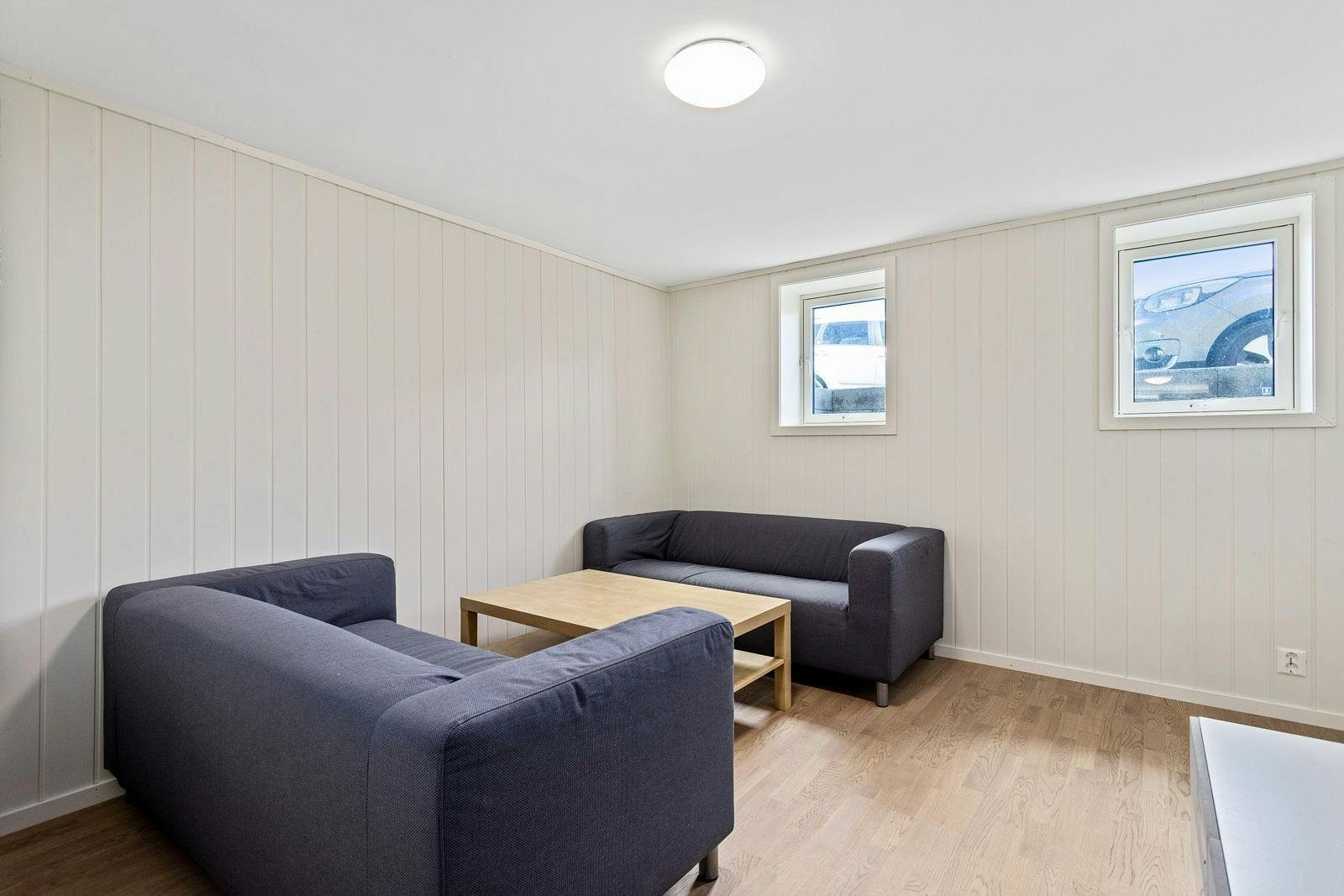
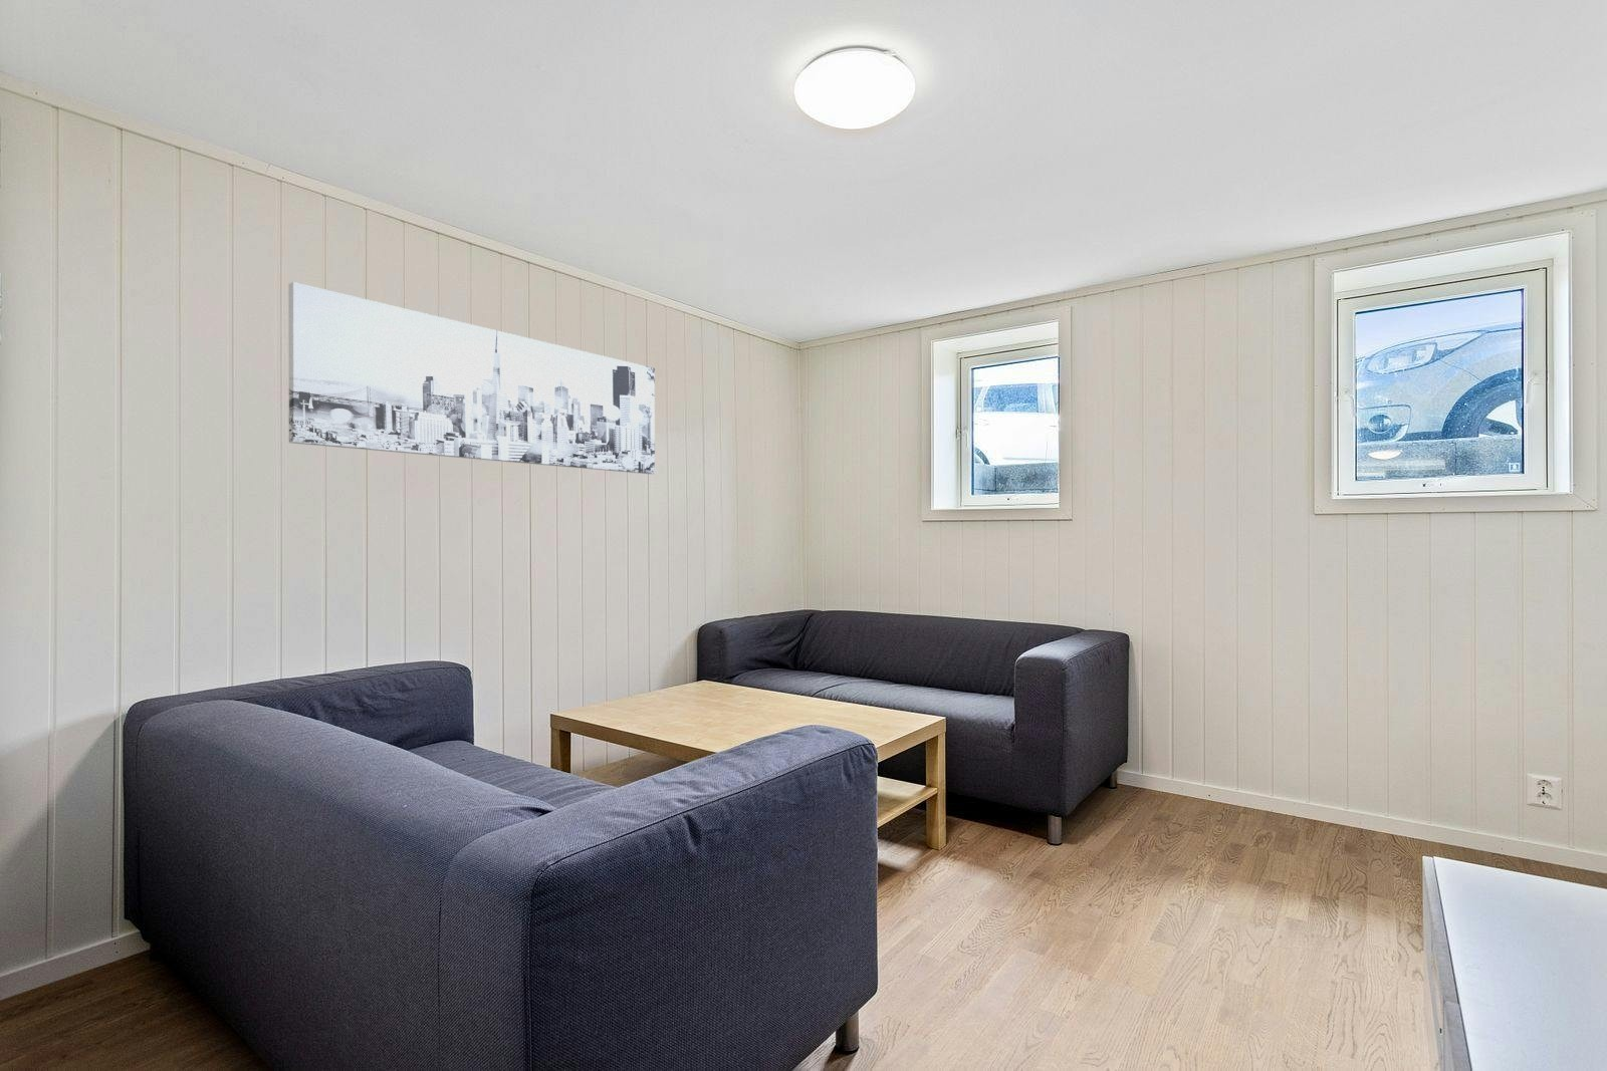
+ wall art [287,281,656,475]
